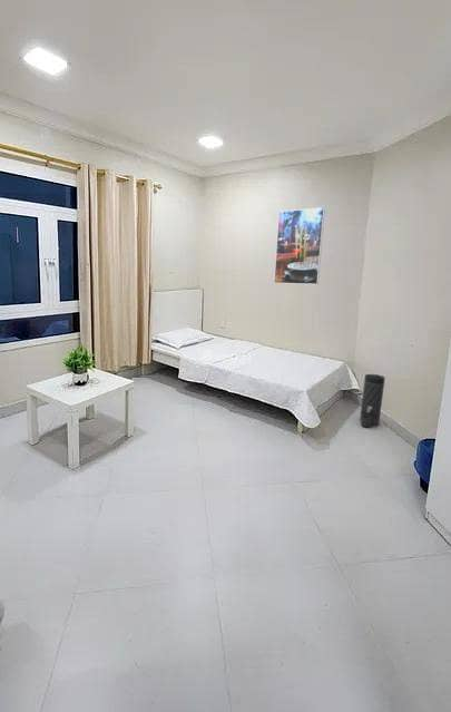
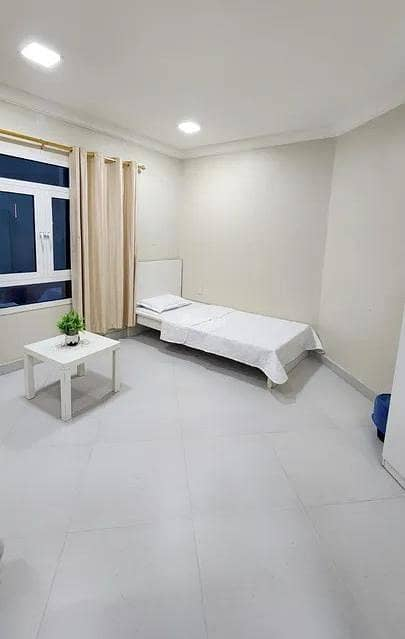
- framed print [273,206,326,285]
- canister [359,372,386,428]
